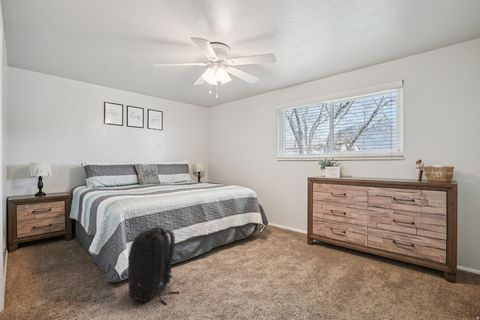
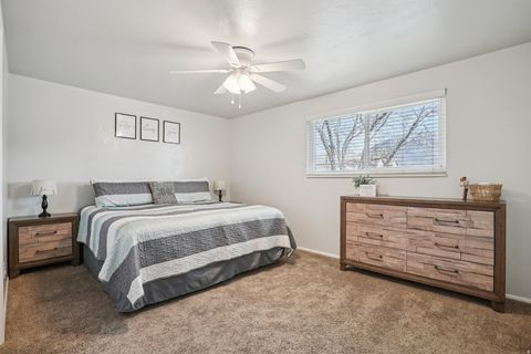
- backpack [127,226,180,306]
